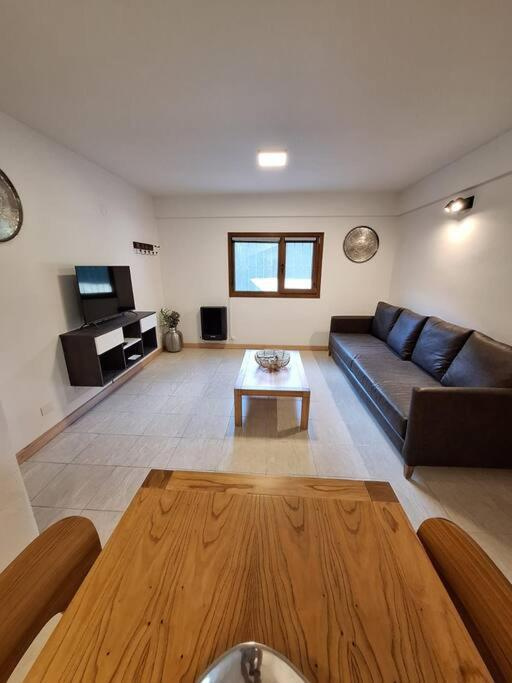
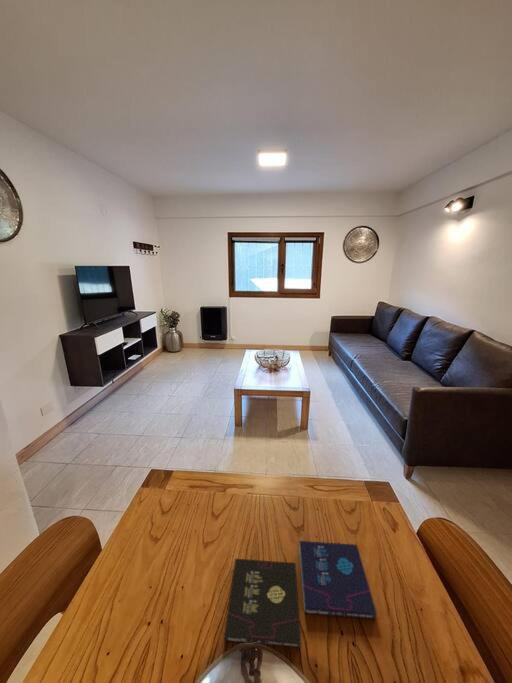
+ music album box set [224,540,377,649]
